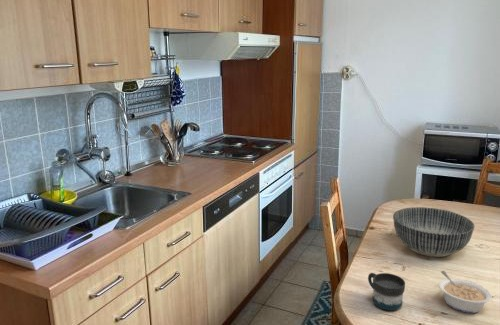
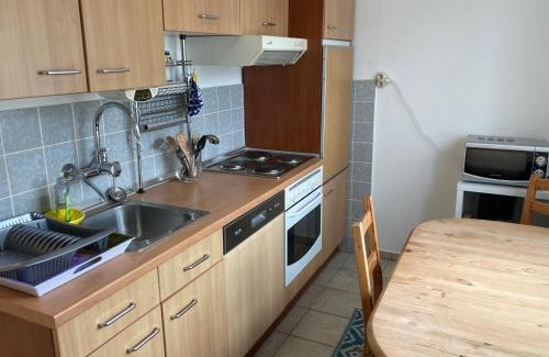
- legume [438,270,493,314]
- bowl [392,206,476,258]
- mug [367,272,406,311]
